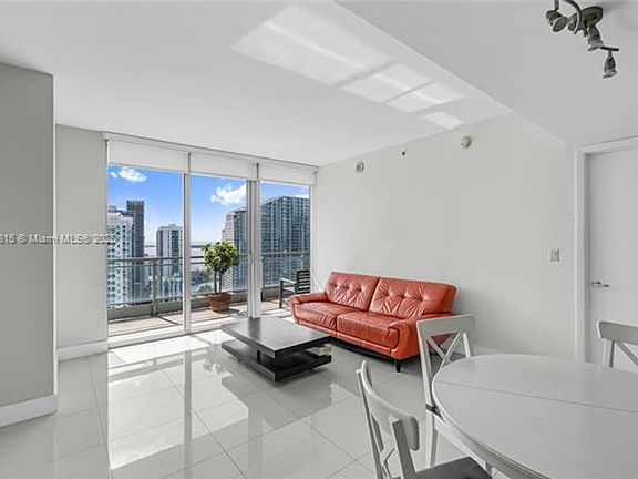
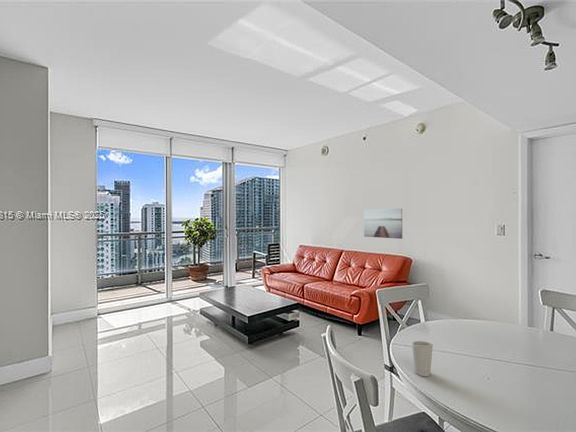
+ wall art [363,208,403,240]
+ cup [411,340,434,377]
